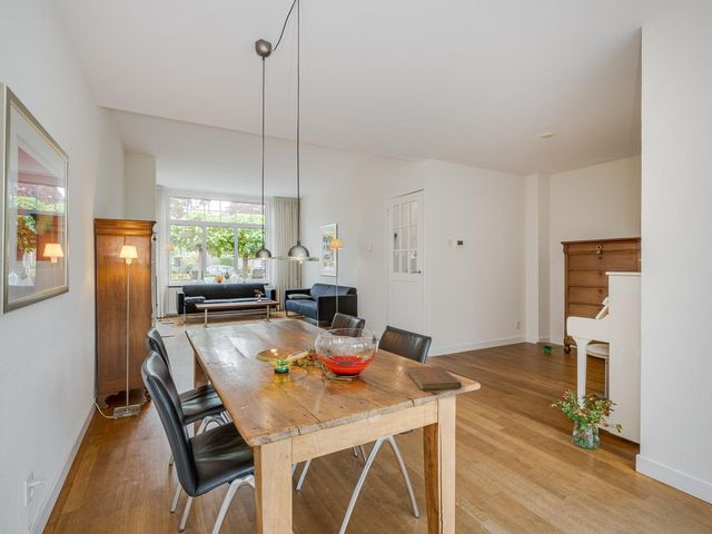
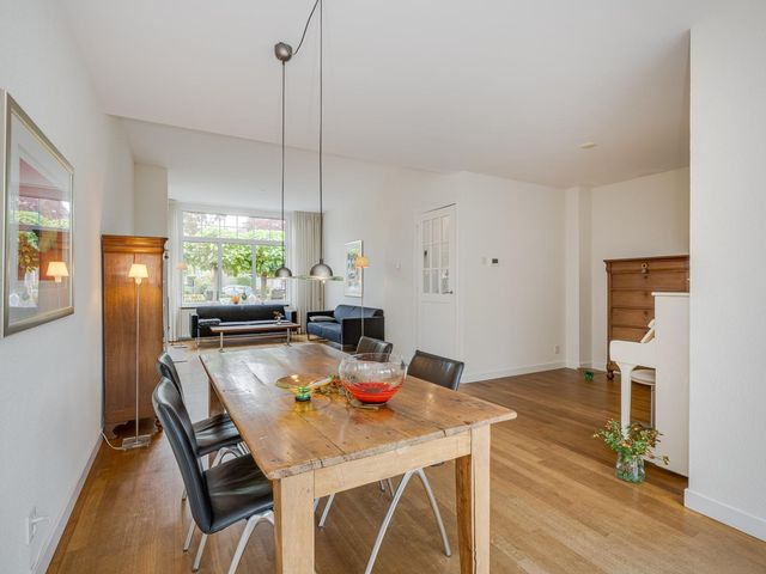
- notebook [406,365,463,392]
